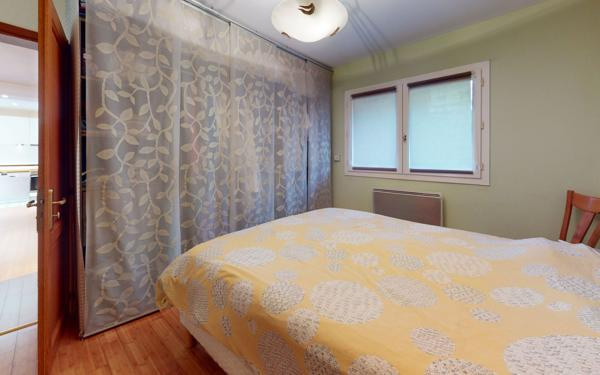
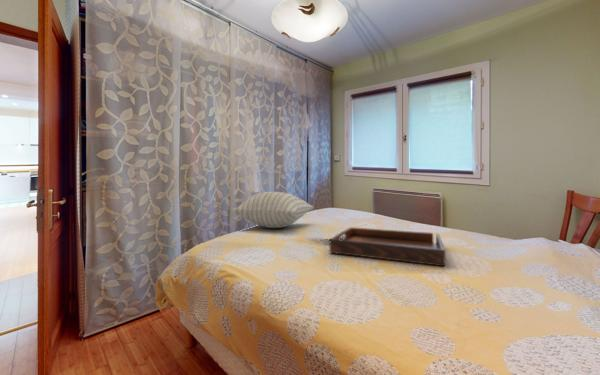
+ pillow [231,191,314,229]
+ serving tray [329,226,446,267]
